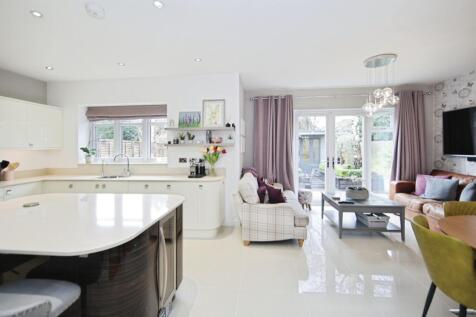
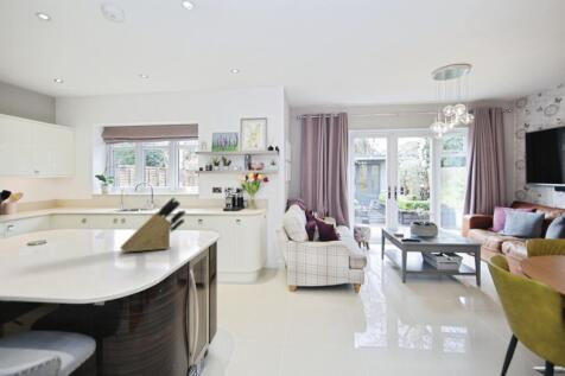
+ knife block [119,196,188,254]
